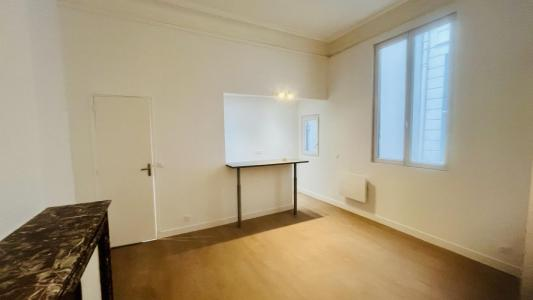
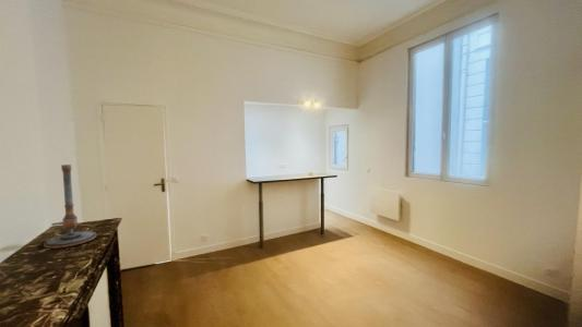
+ candlestick [43,164,97,250]
